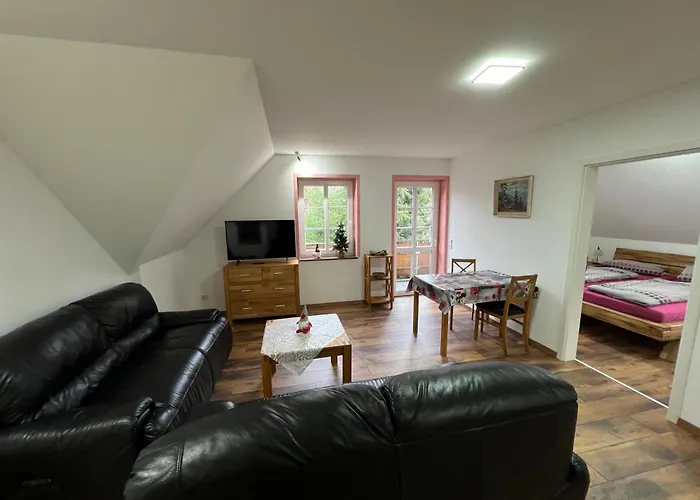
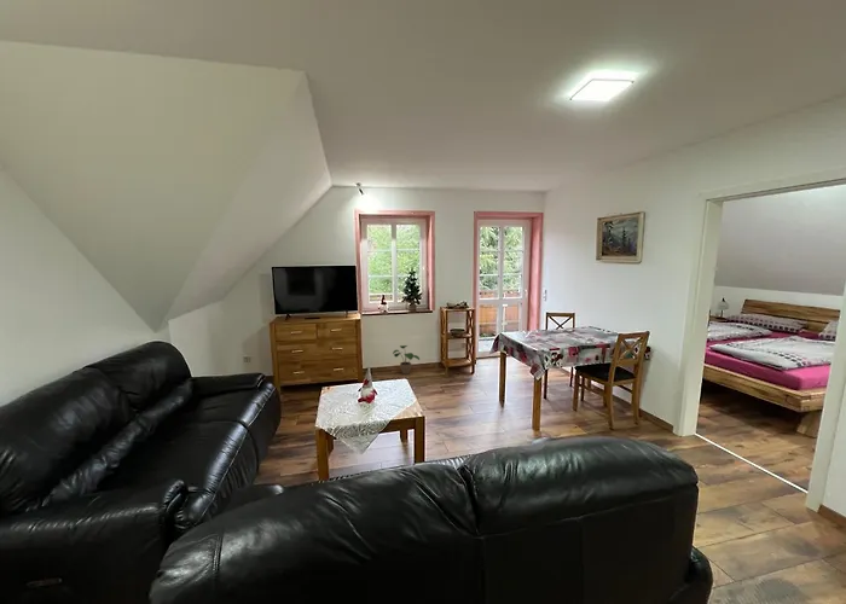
+ potted plant [392,344,421,376]
